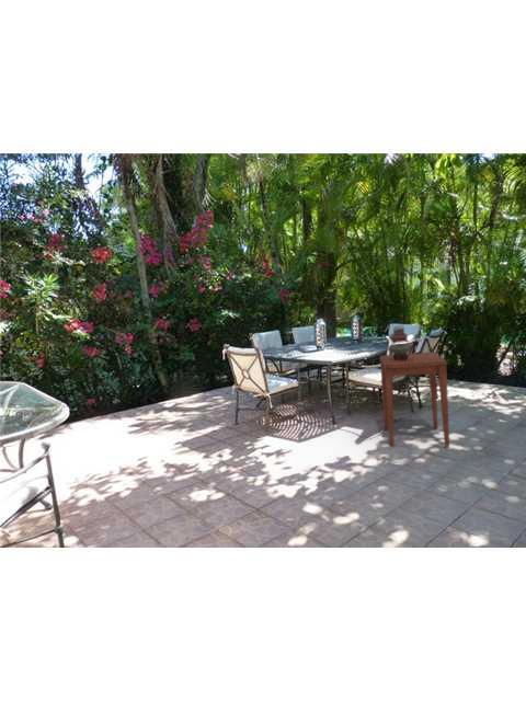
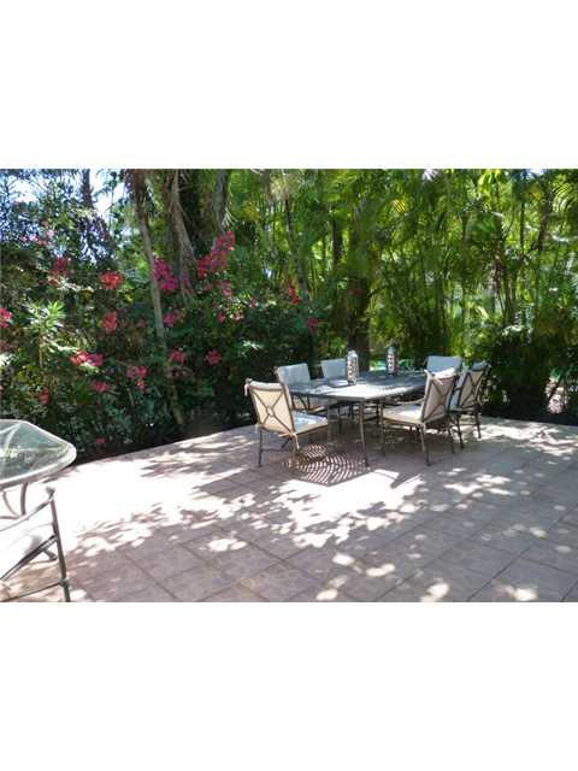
- lantern [384,325,415,361]
- side table [379,352,450,448]
